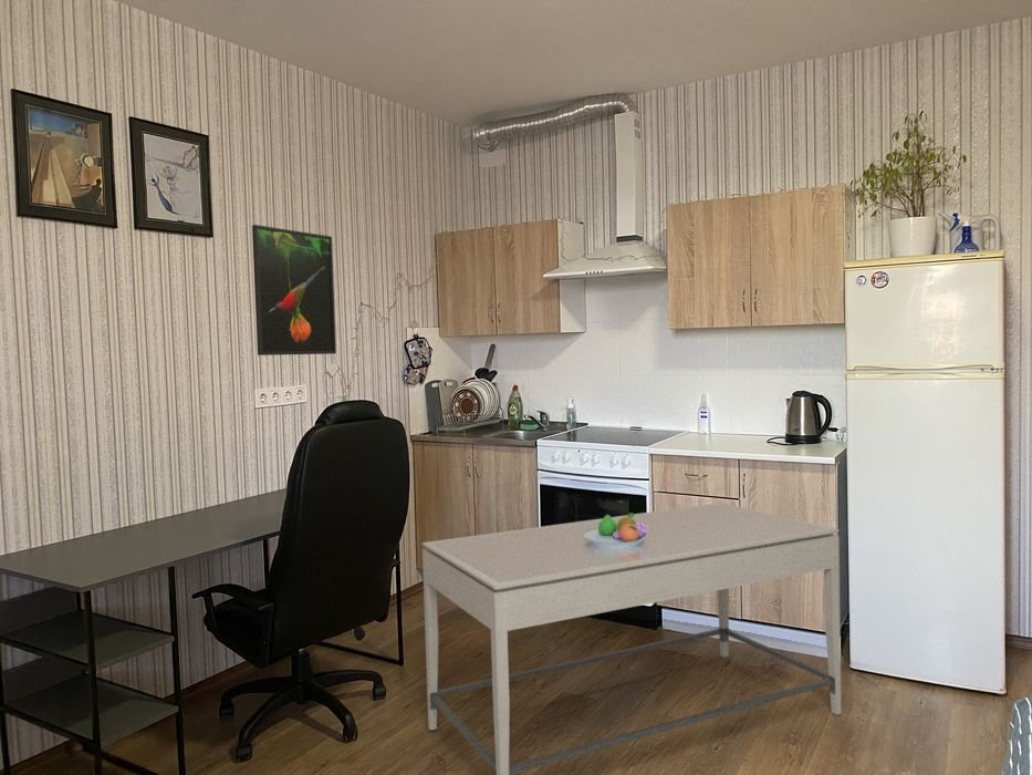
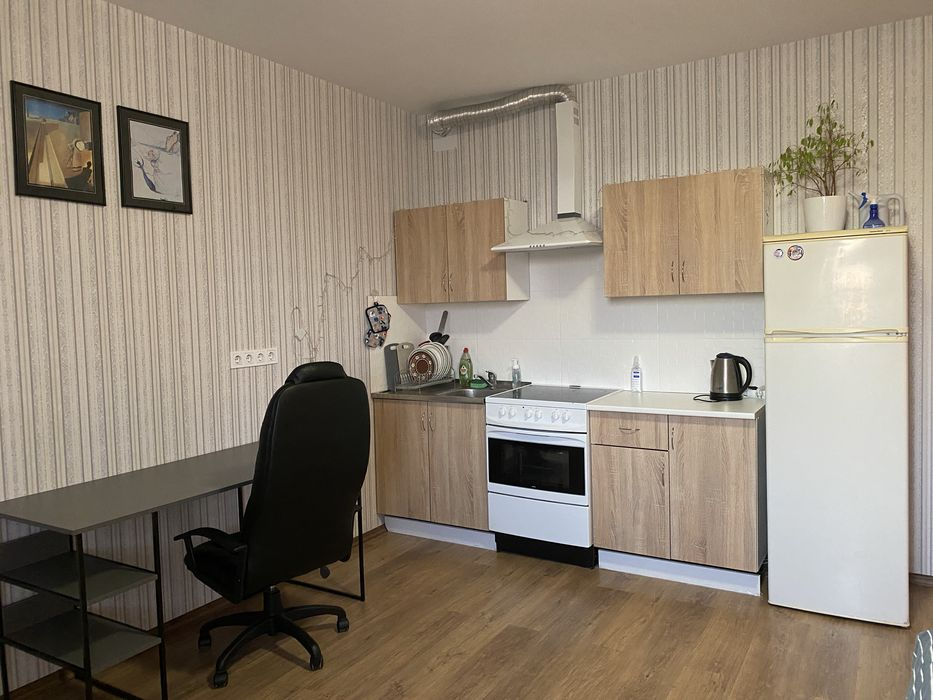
- dining table [421,502,843,775]
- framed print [251,224,337,356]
- fruit bowl [584,512,648,548]
